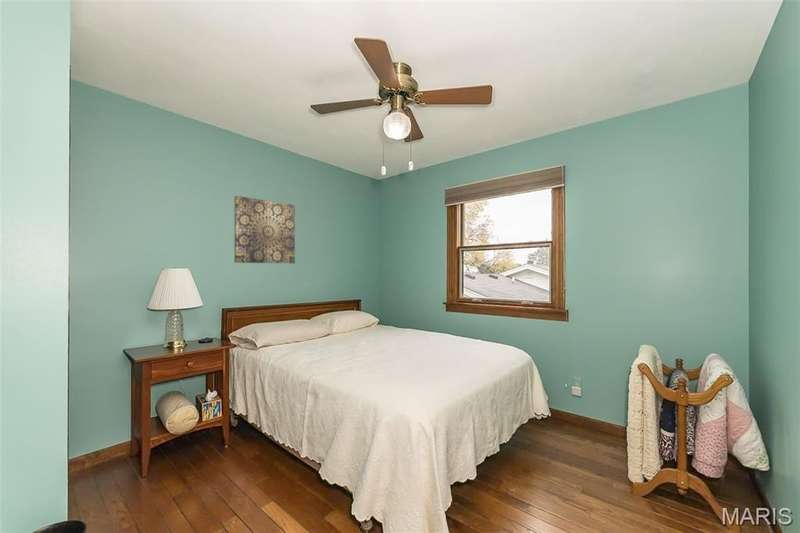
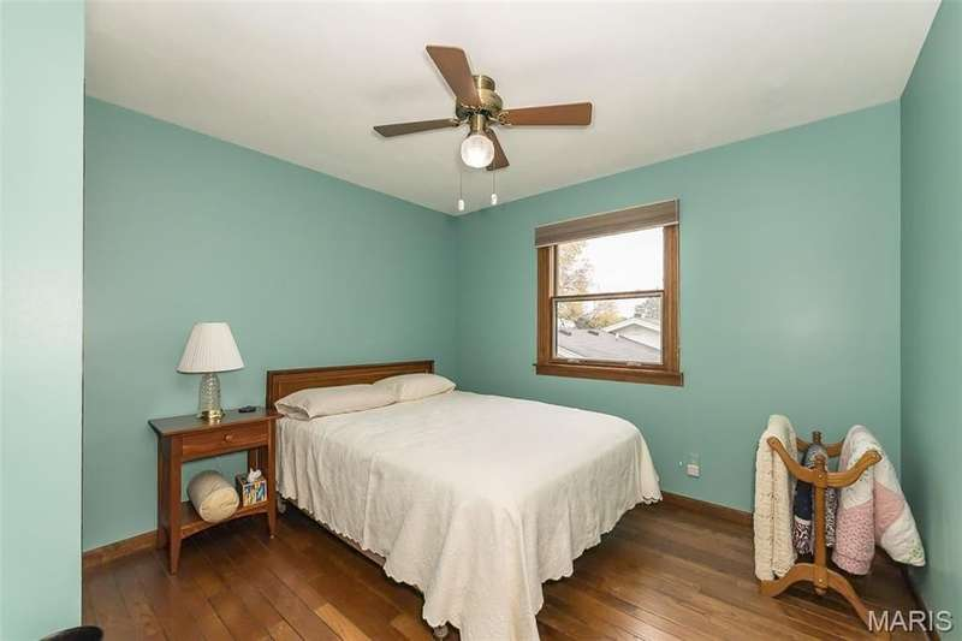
- wall art [233,195,296,264]
